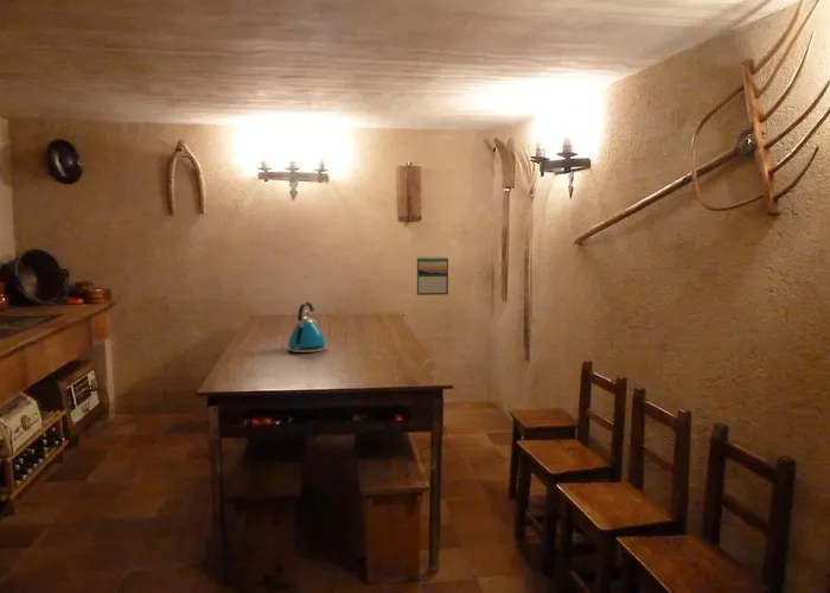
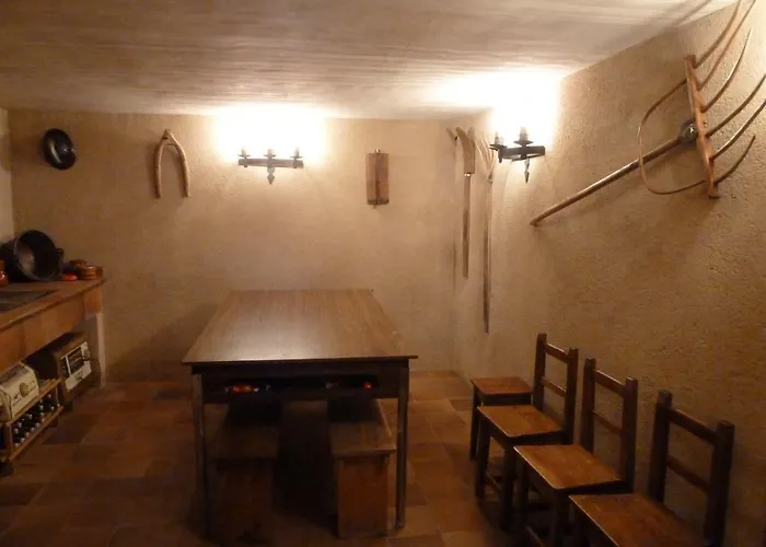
- calendar [416,255,449,296]
- kettle [287,300,327,353]
